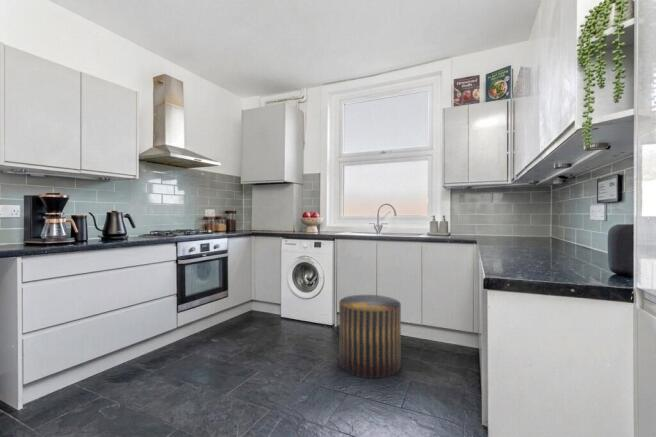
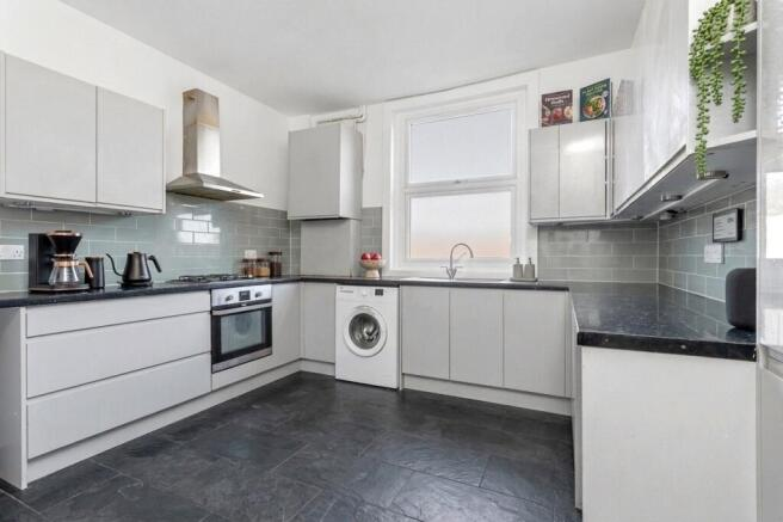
- stool [338,294,402,380]
